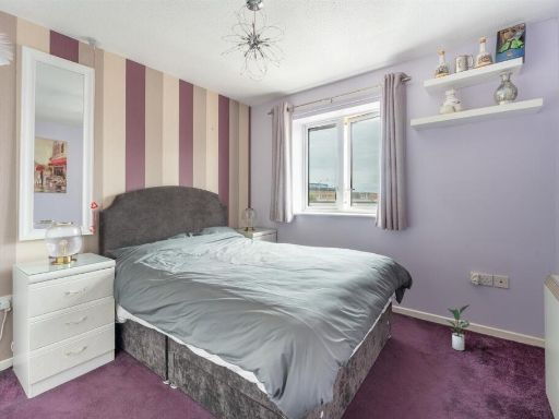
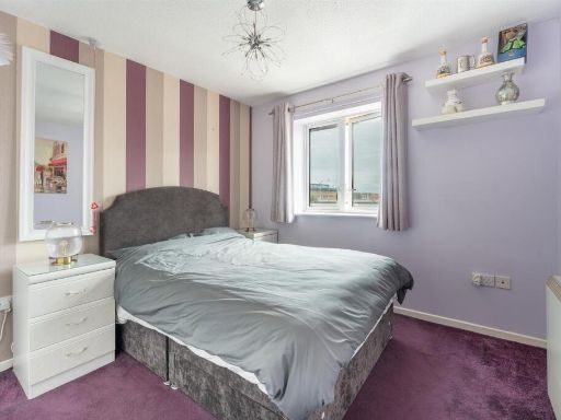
- potted plant [445,303,471,351]
